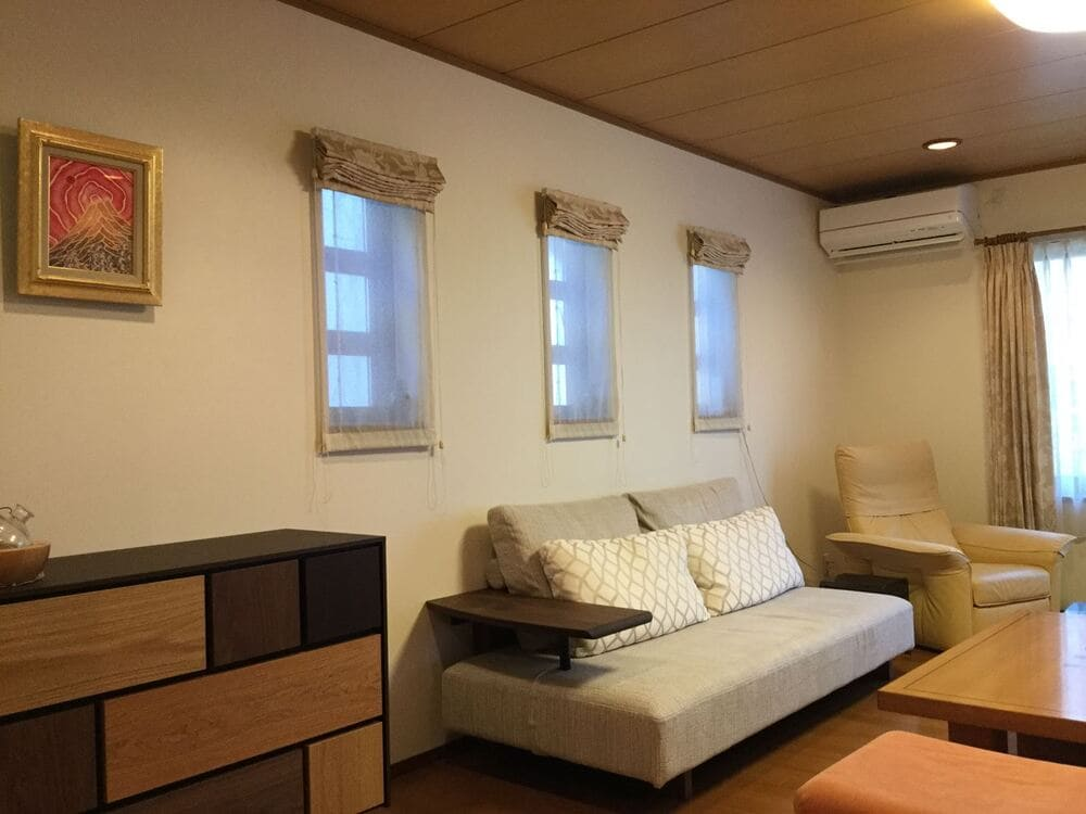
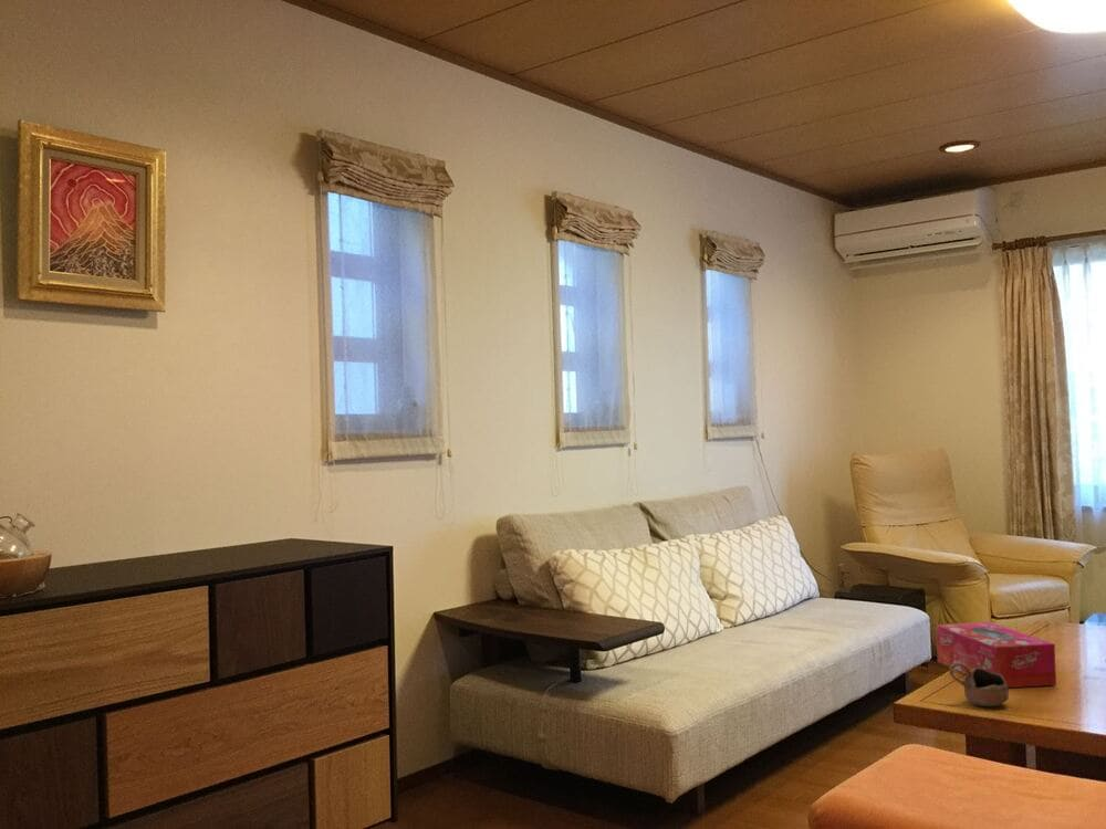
+ tissue box [936,621,1057,689]
+ cup [948,662,1010,707]
